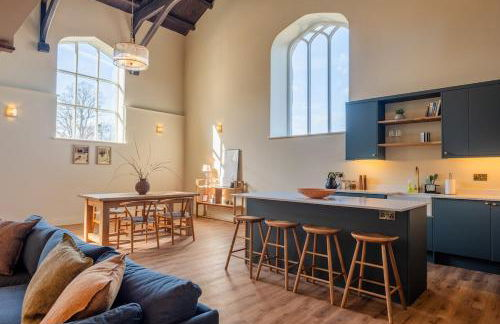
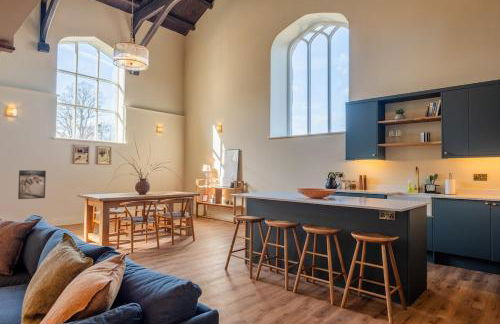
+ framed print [17,169,47,200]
